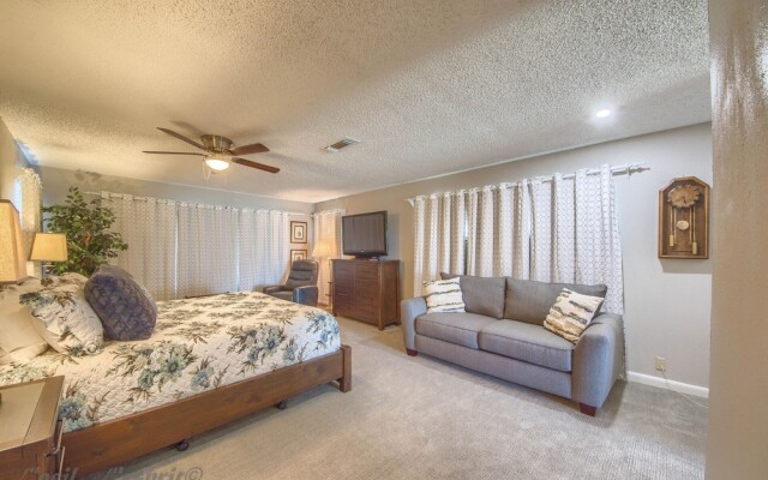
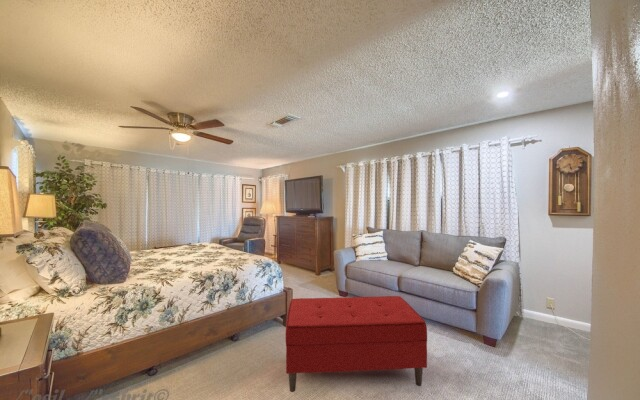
+ bench [285,295,428,393]
